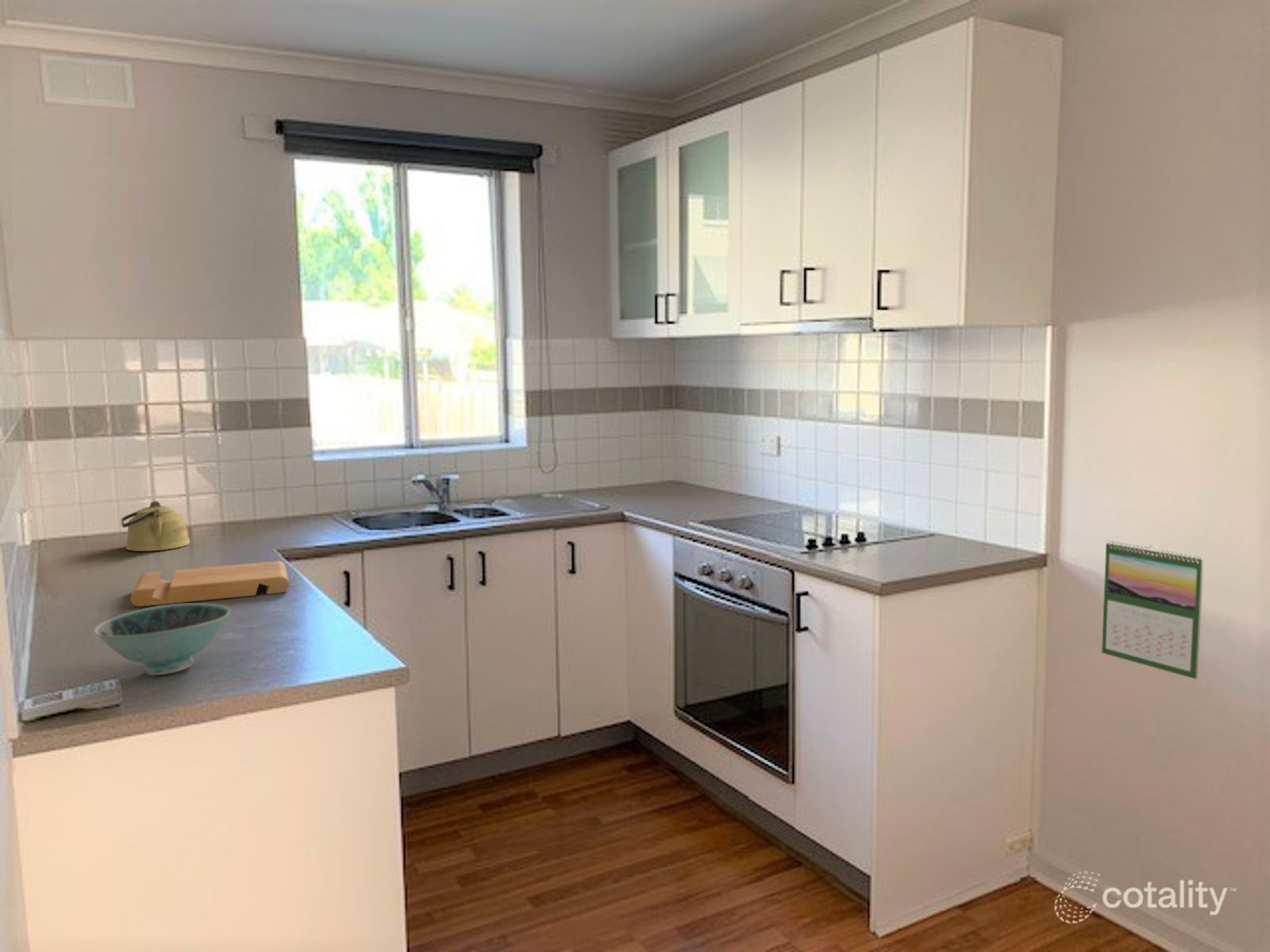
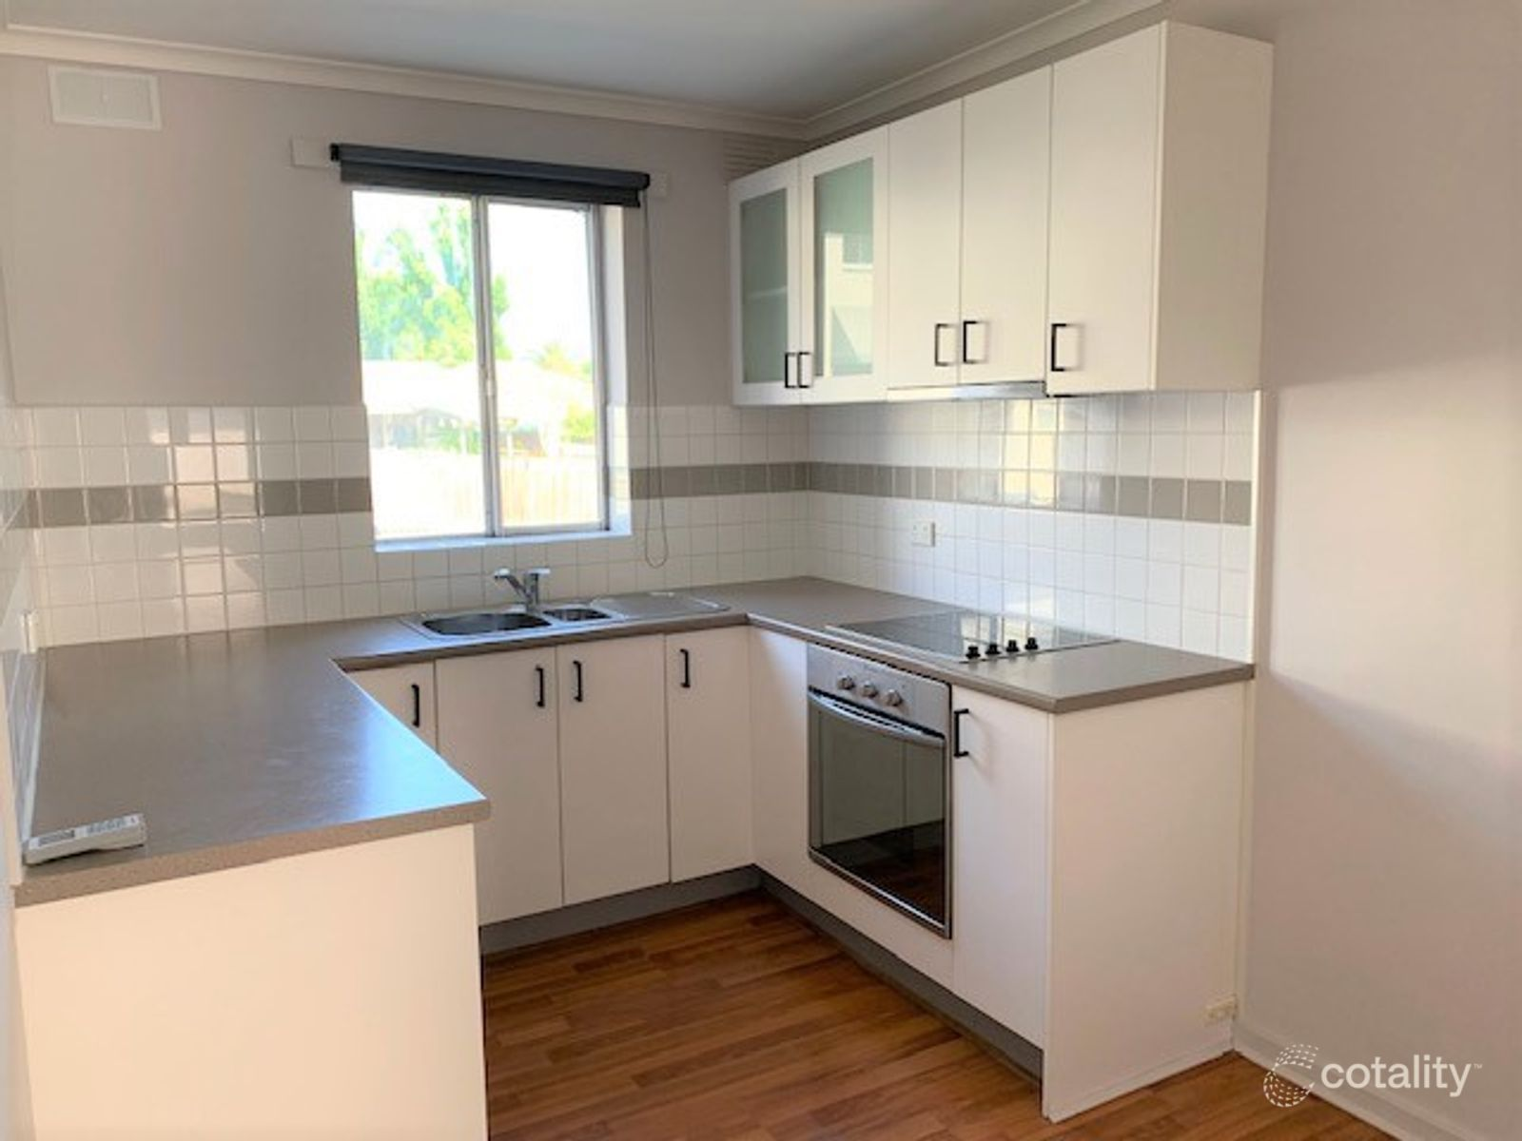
- cutting board [129,560,291,608]
- calendar [1101,539,1204,680]
- kettle [120,500,191,552]
- bowl [93,602,231,676]
